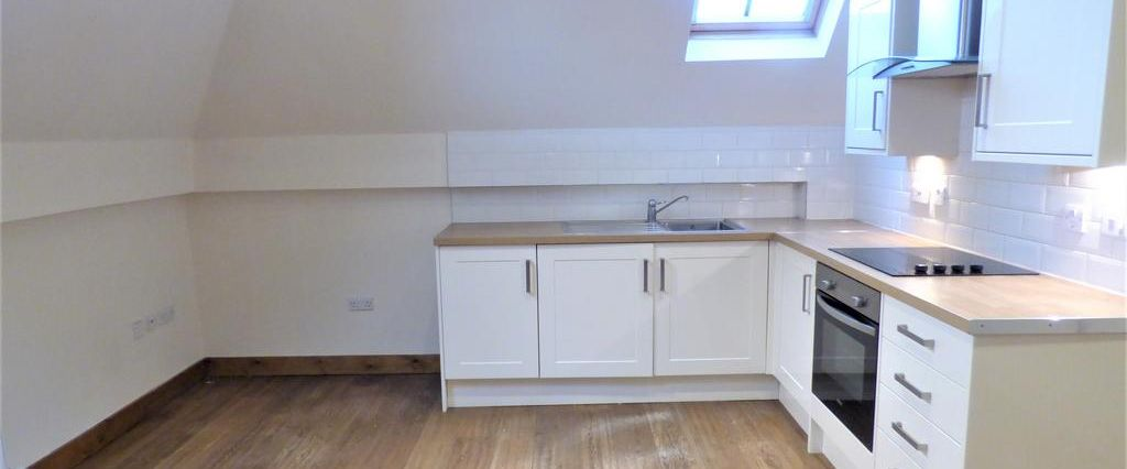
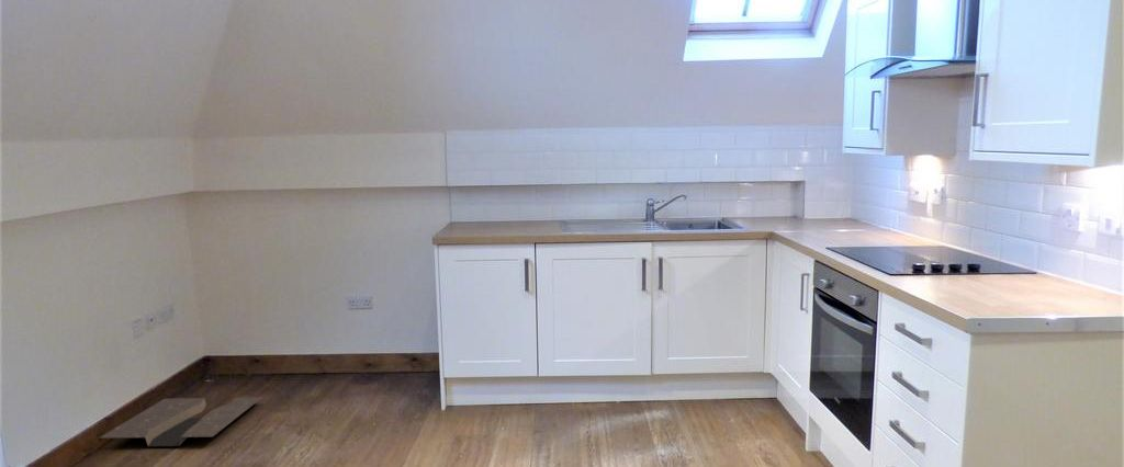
+ cardboard box [98,397,262,447]
